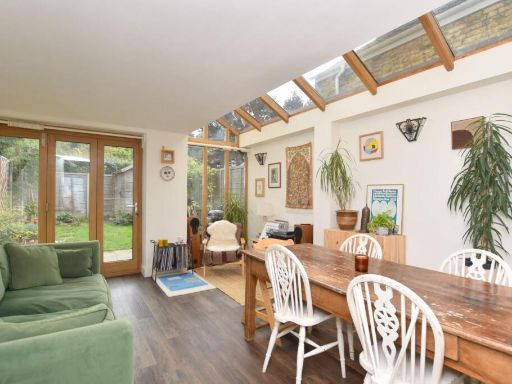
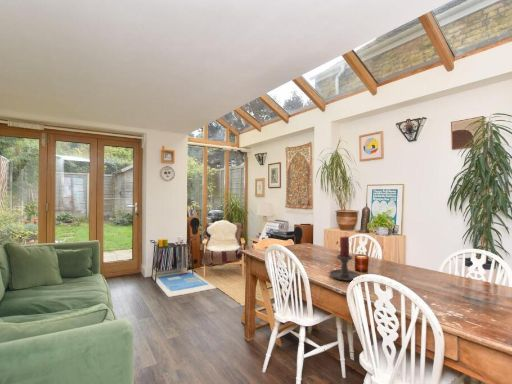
+ candle holder [328,236,361,282]
